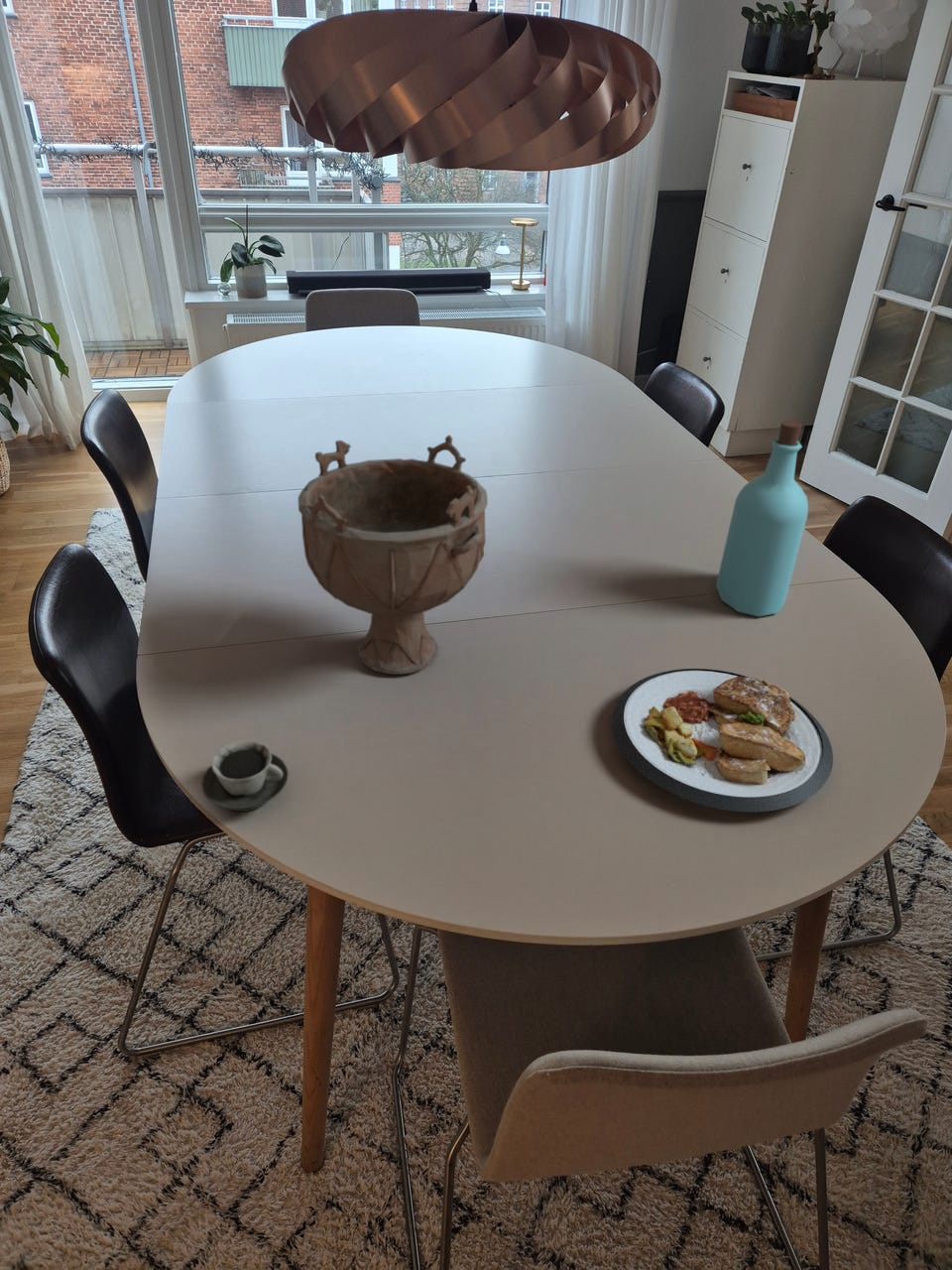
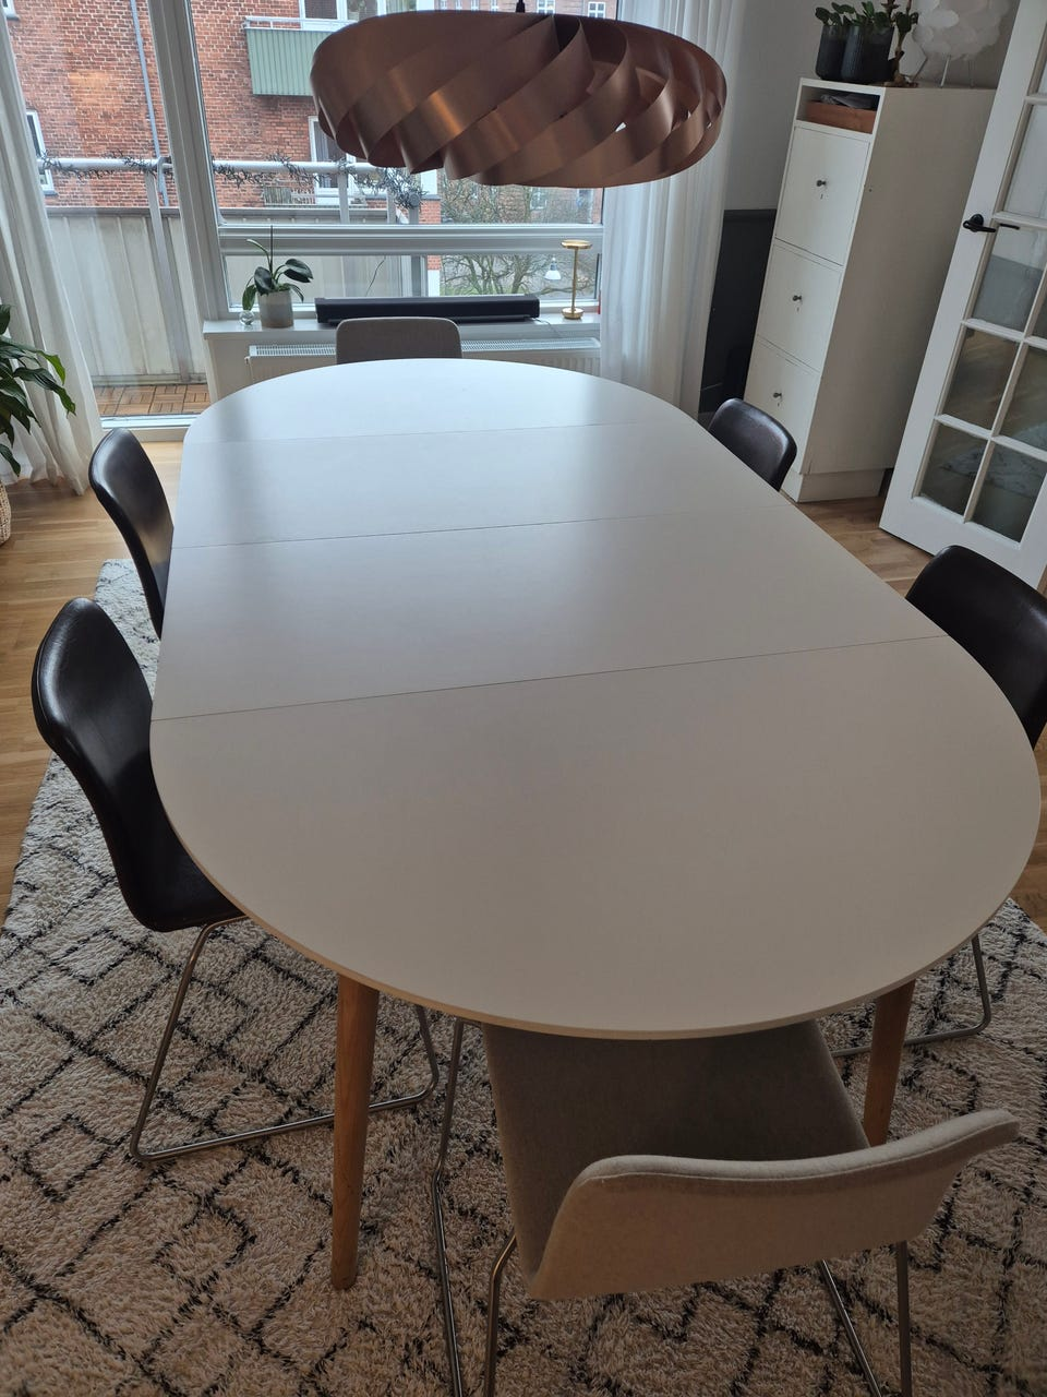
- bottle [715,420,809,618]
- cup [200,740,290,813]
- plate [611,668,834,813]
- decorative bowl [297,435,489,676]
